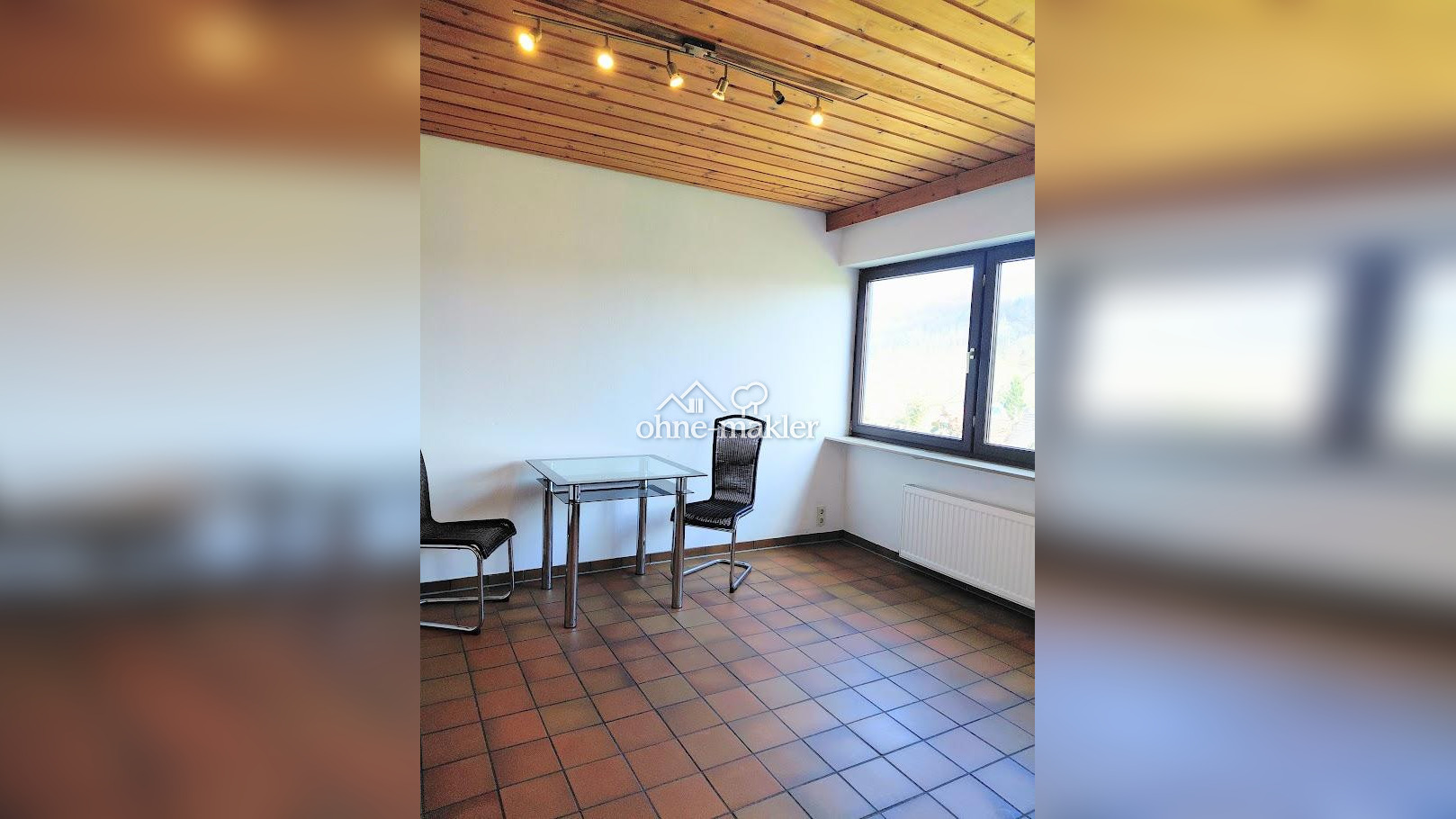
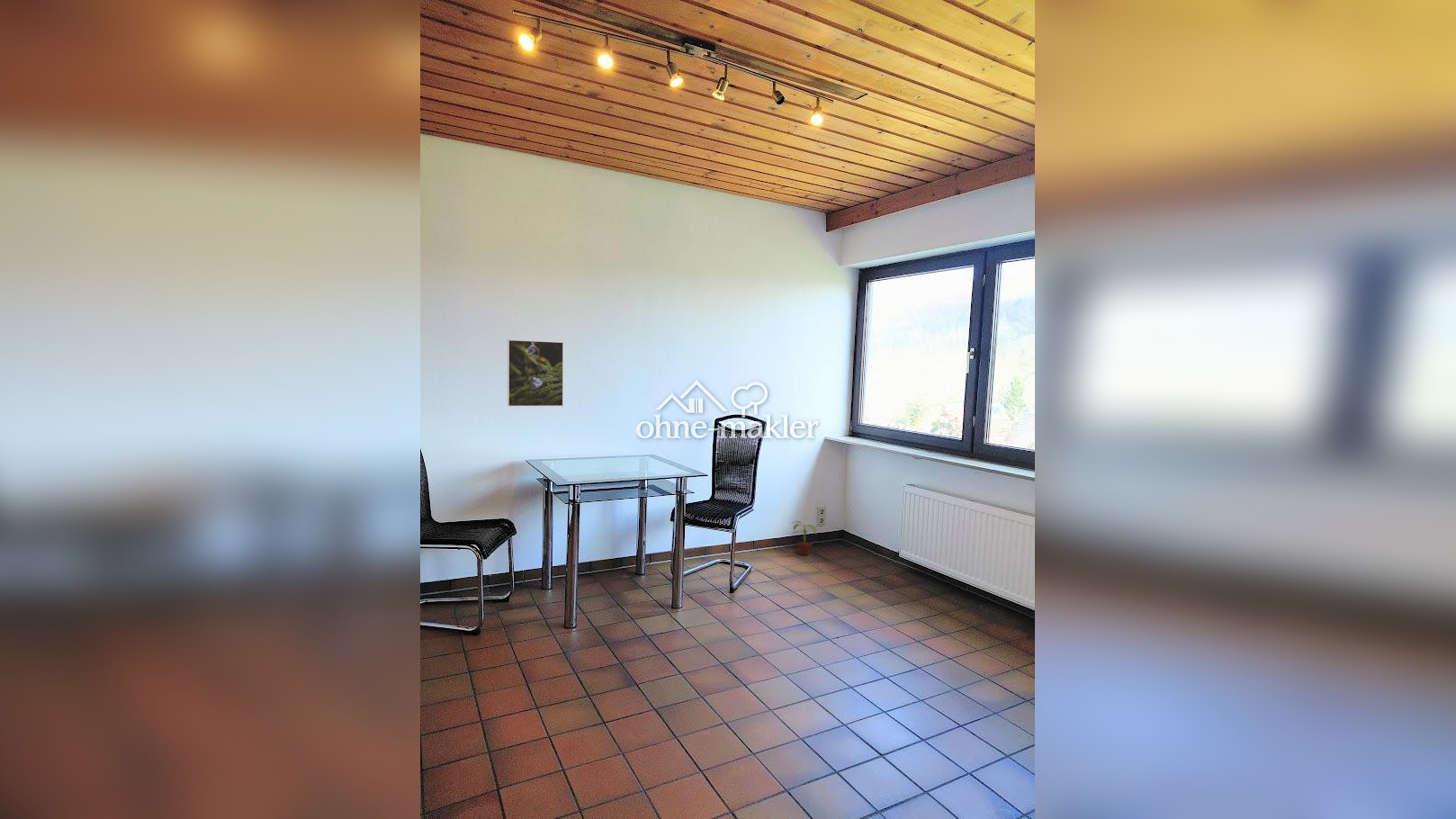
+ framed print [507,338,564,408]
+ potted plant [791,520,817,556]
